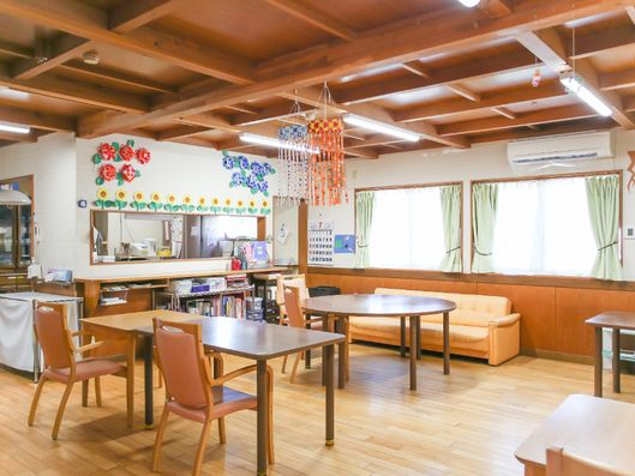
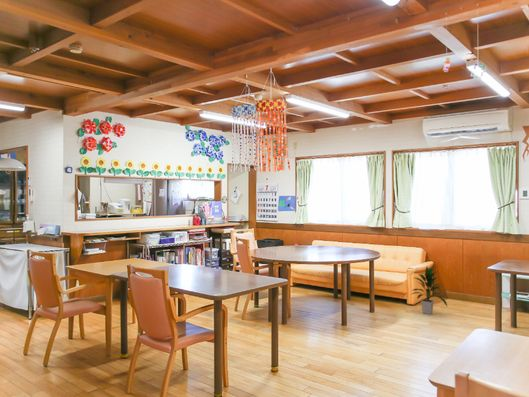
+ indoor plant [411,265,449,315]
